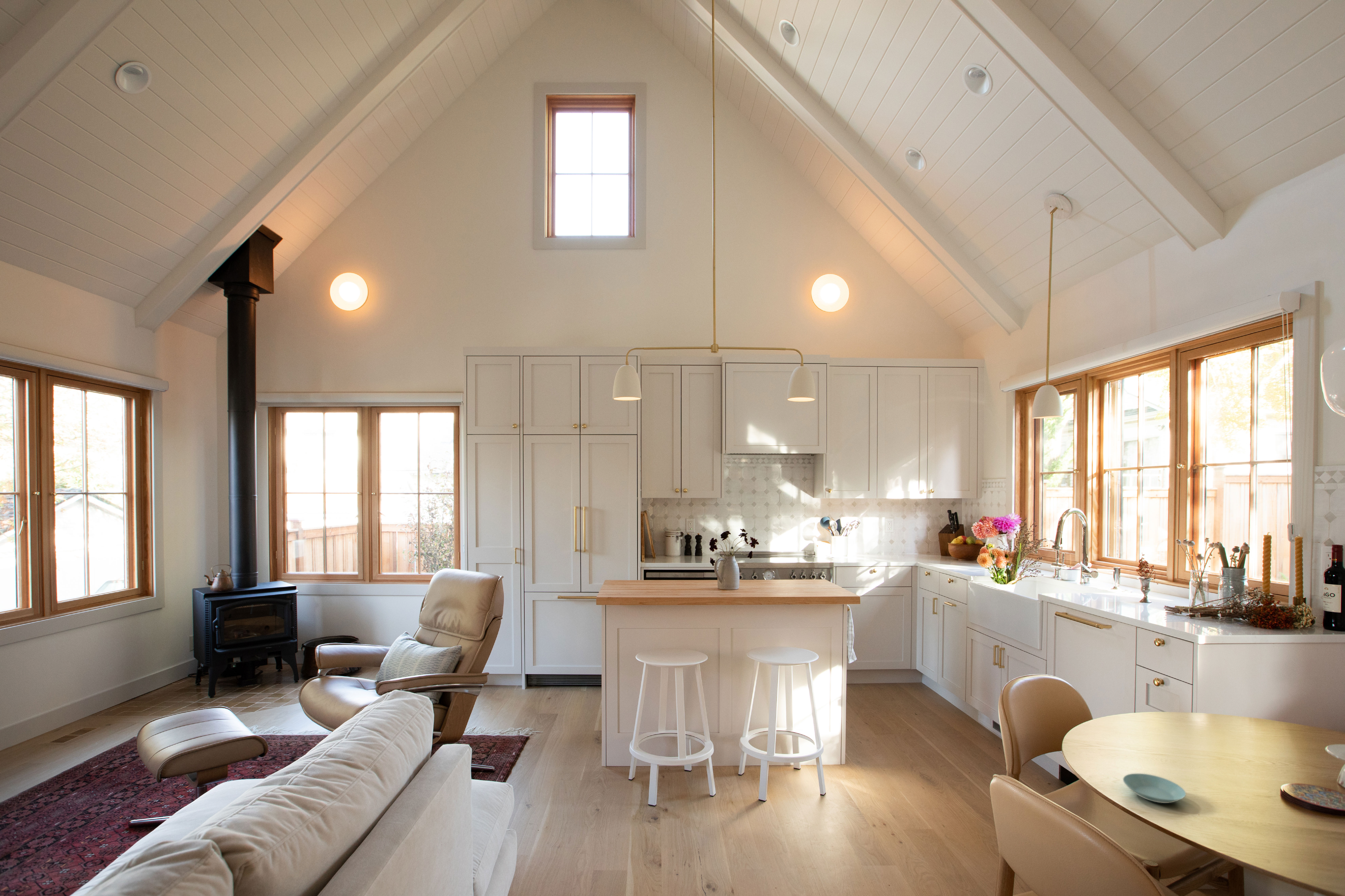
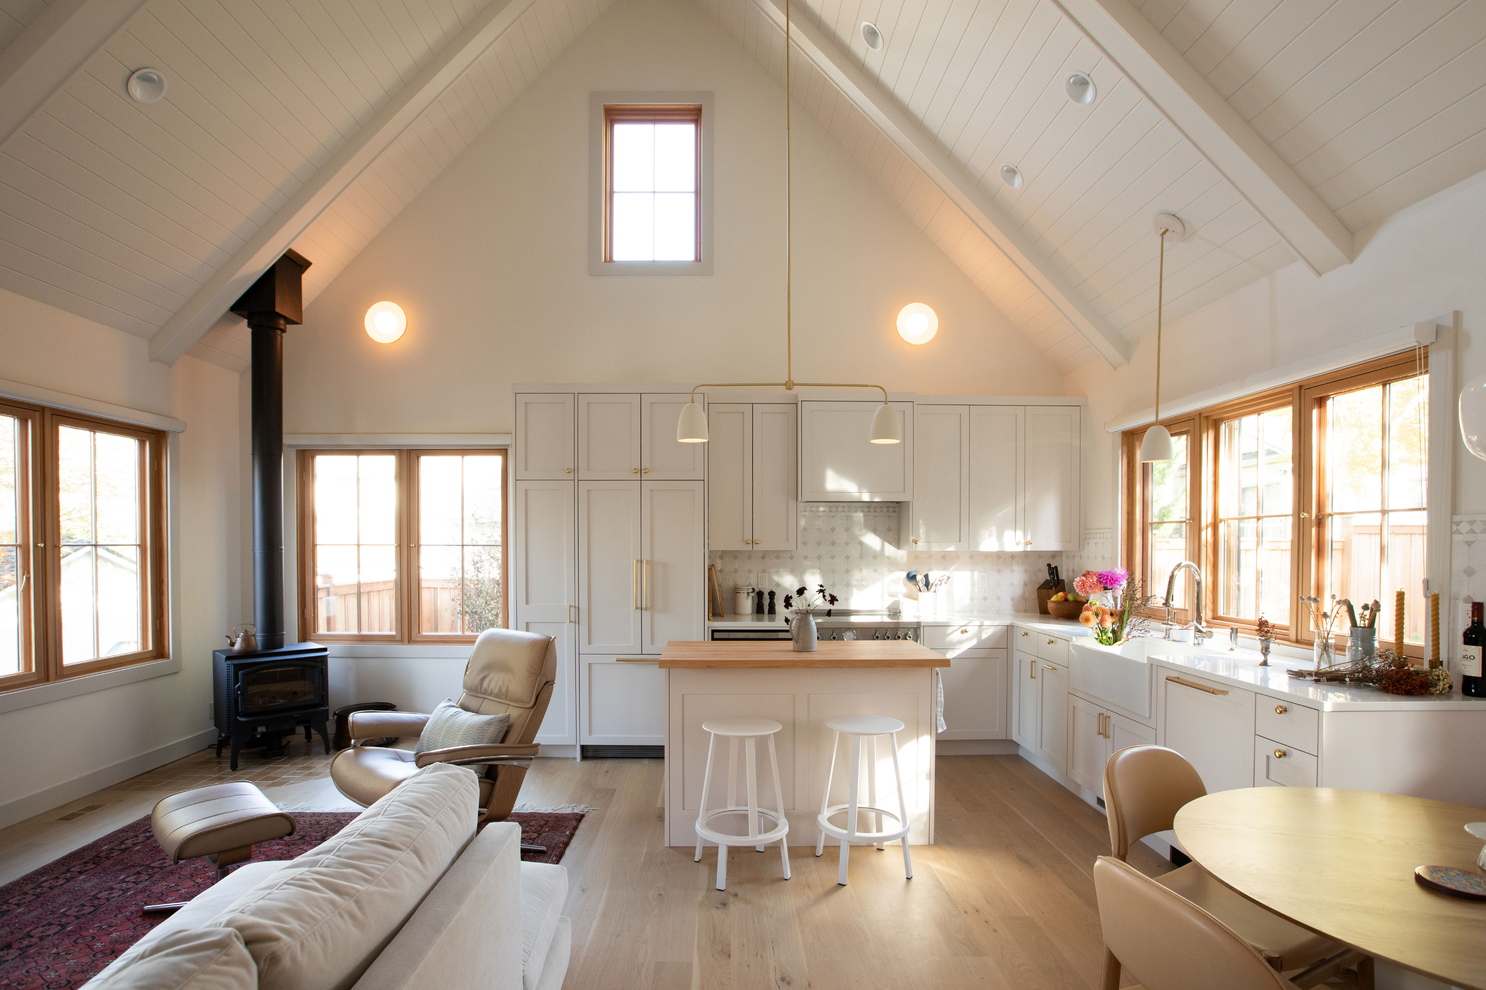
- saucer [1123,773,1186,803]
